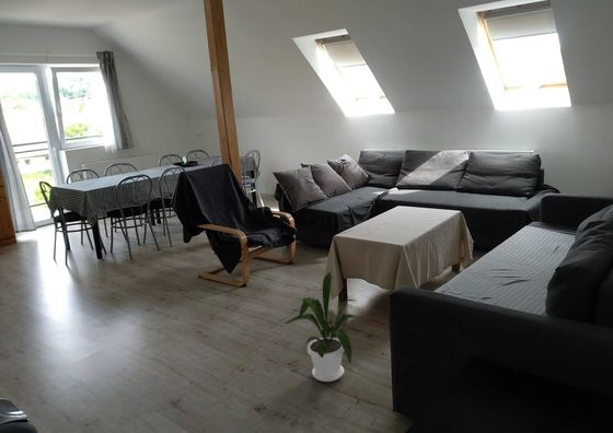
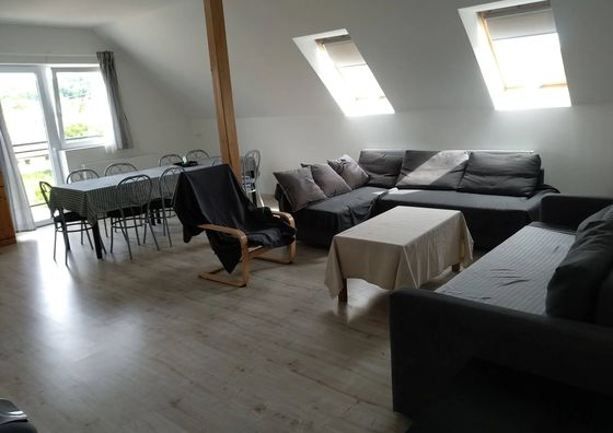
- house plant [284,271,368,383]
